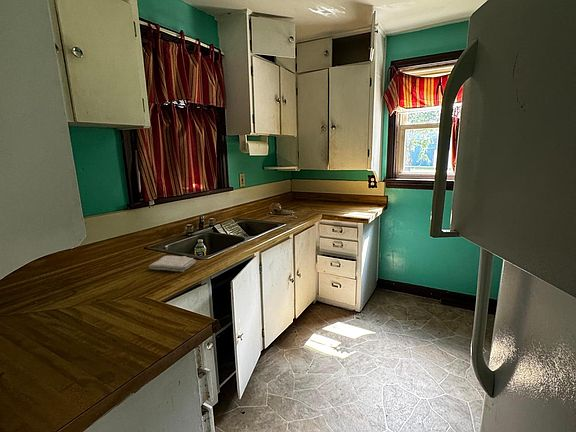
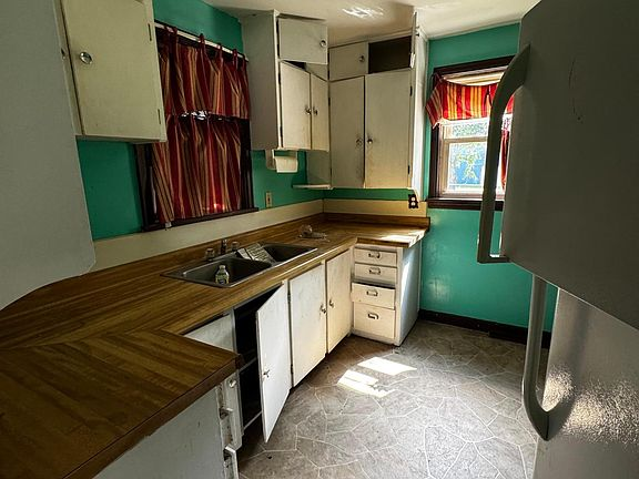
- washcloth [148,255,197,273]
